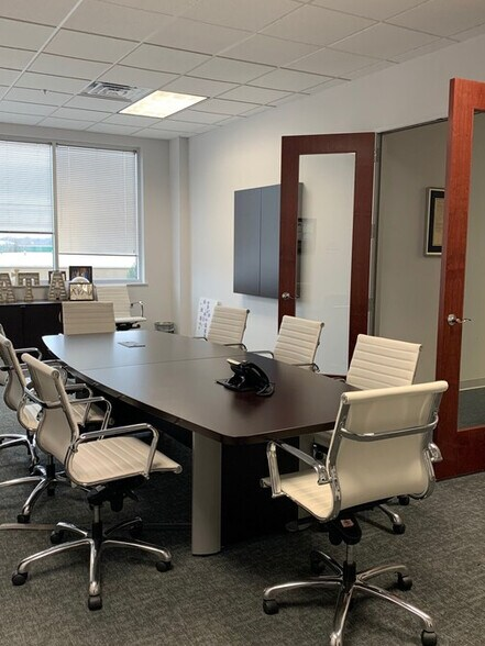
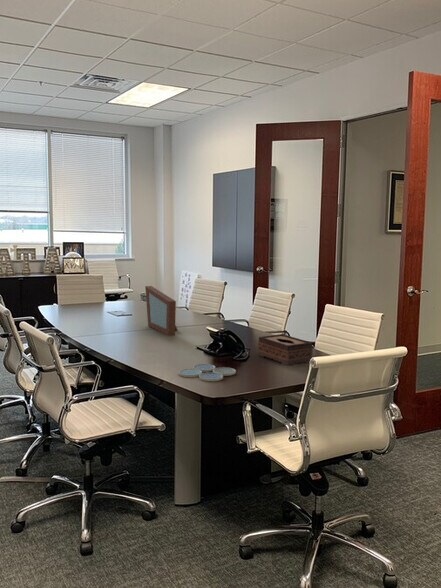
+ tissue box [257,333,314,366]
+ drink coaster [178,363,237,382]
+ picture frame [144,285,179,336]
